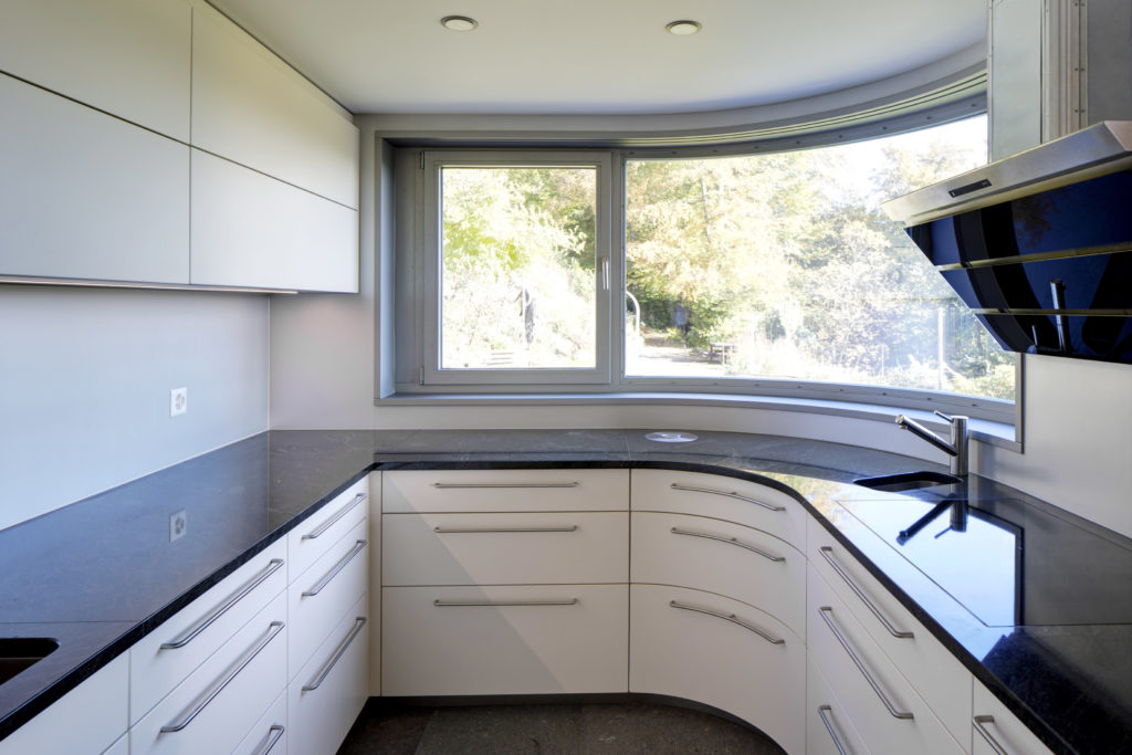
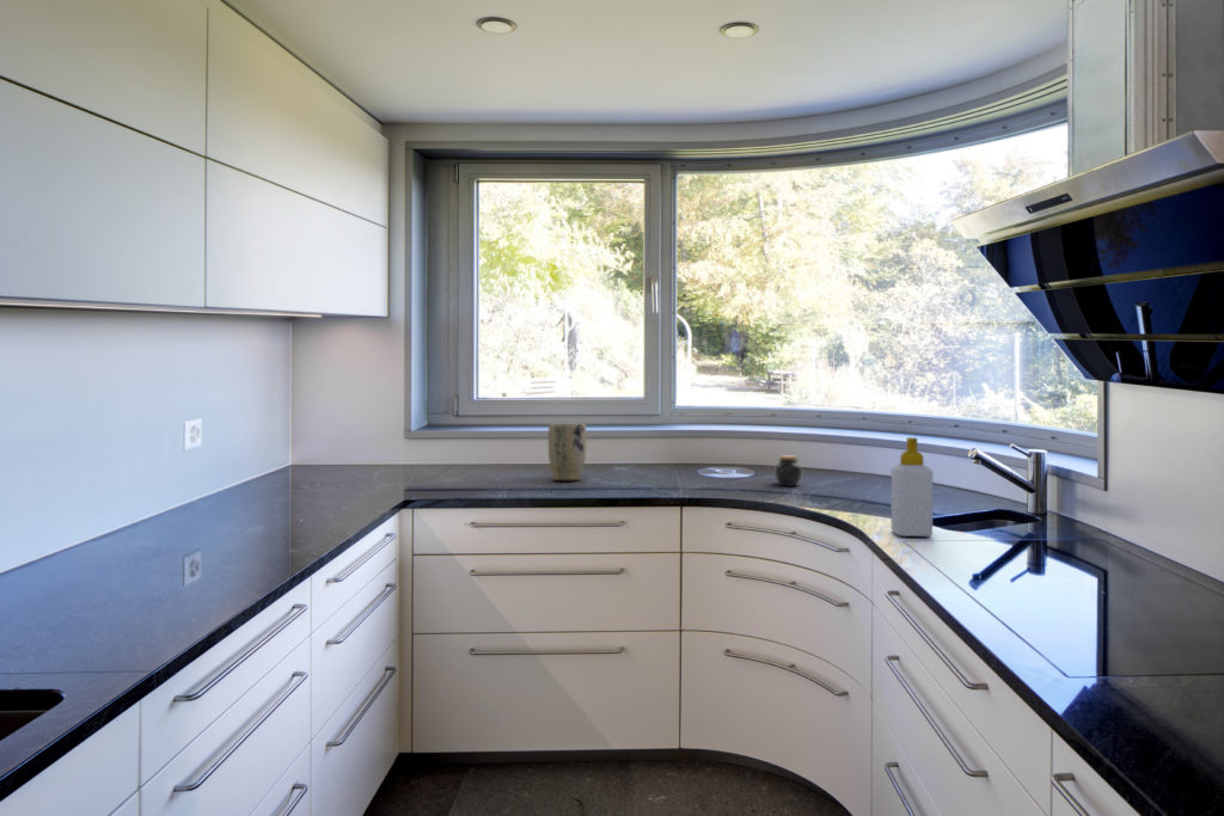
+ plant pot [547,423,587,481]
+ jar [773,454,803,487]
+ soap bottle [891,436,934,538]
